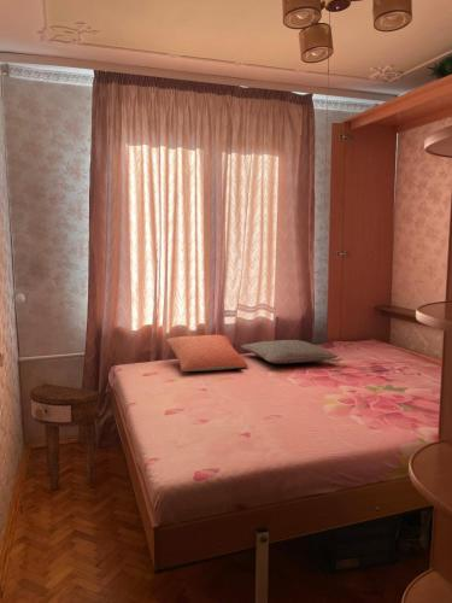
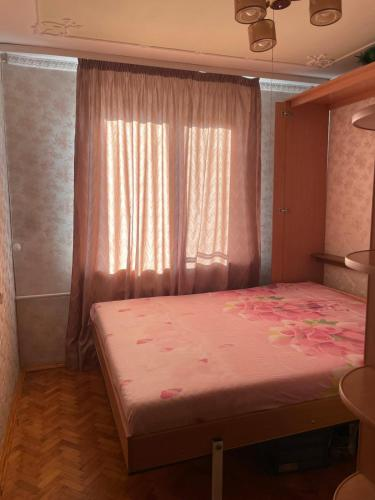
- pillow [240,339,340,365]
- side table [29,382,102,490]
- pillow [165,334,248,373]
